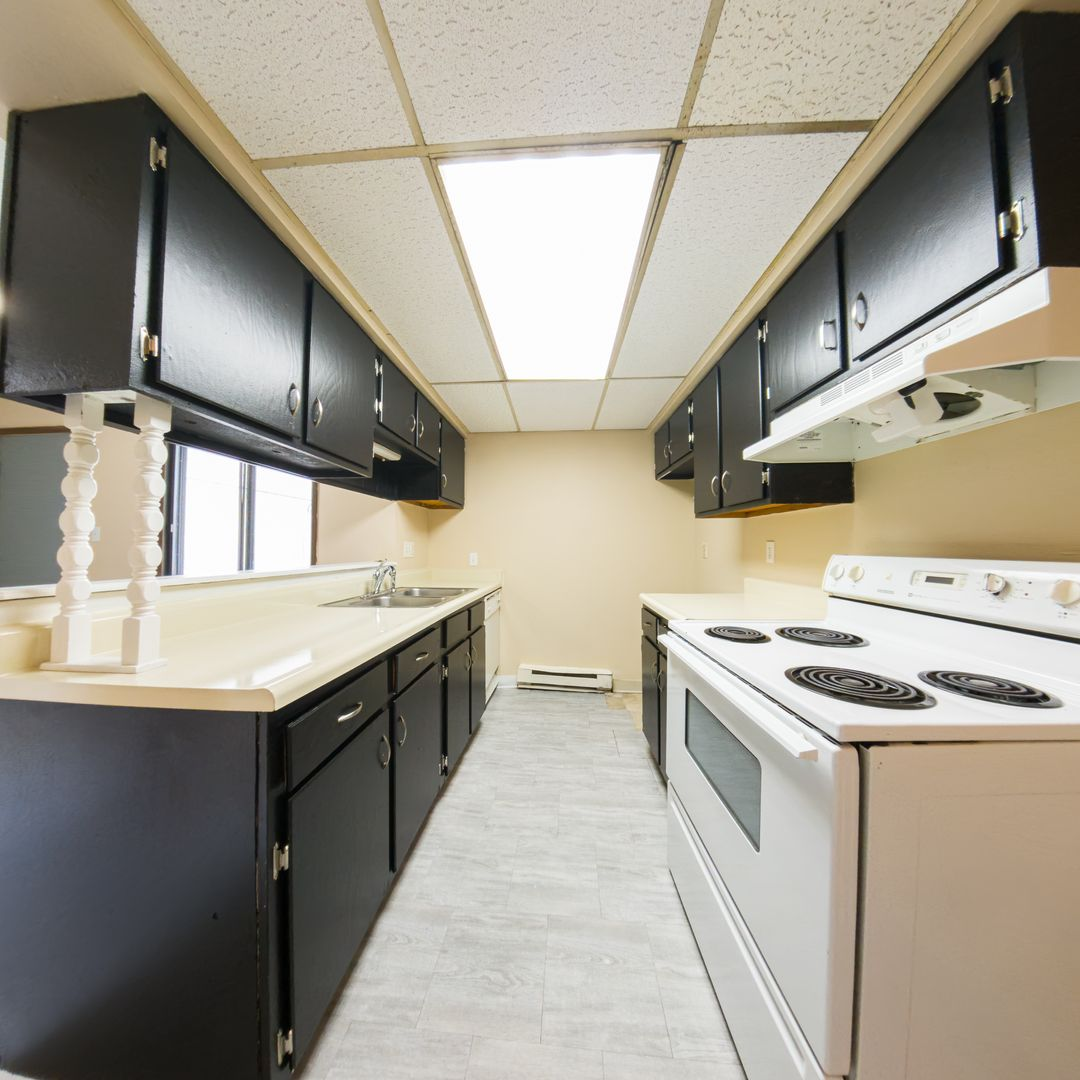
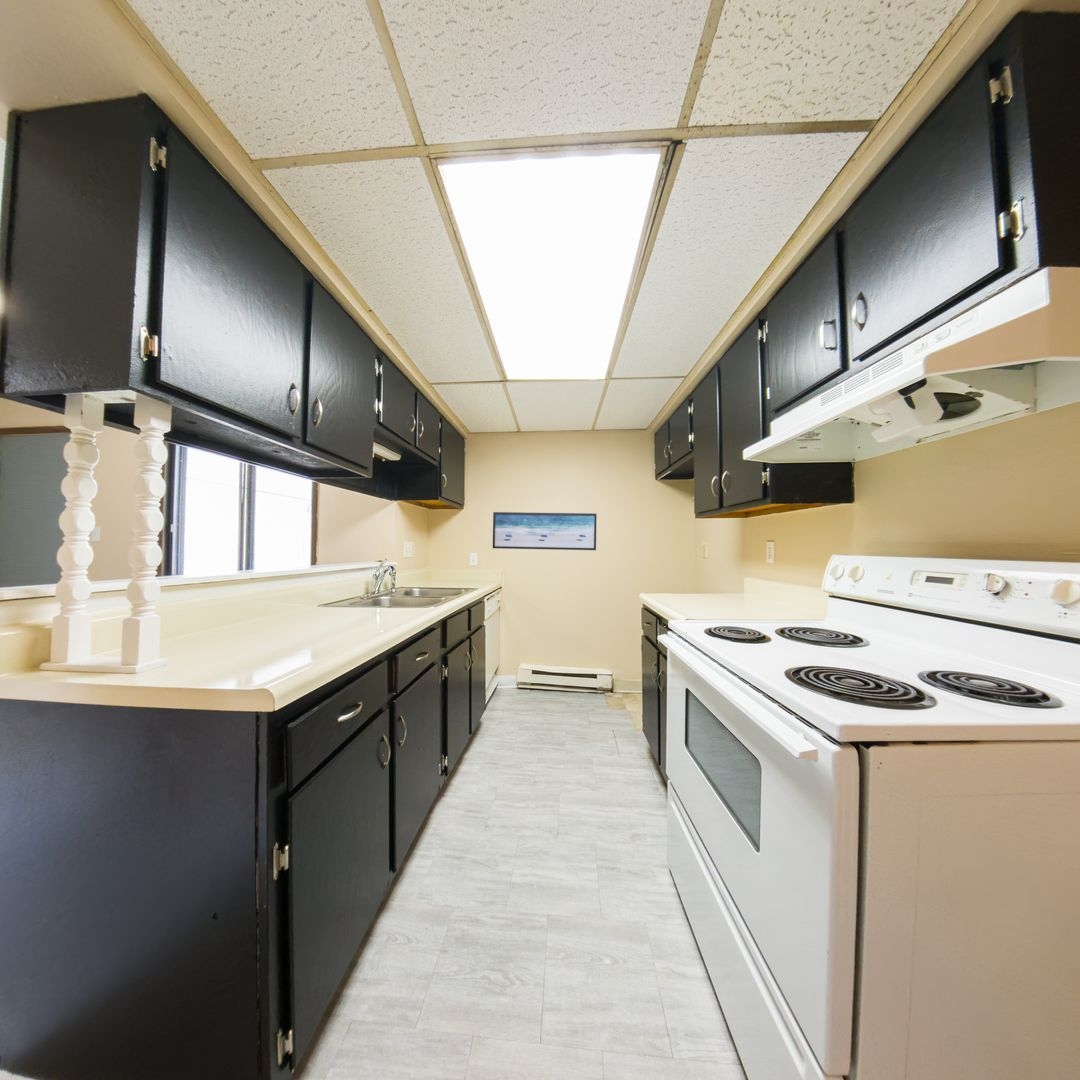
+ wall art [492,511,598,551]
